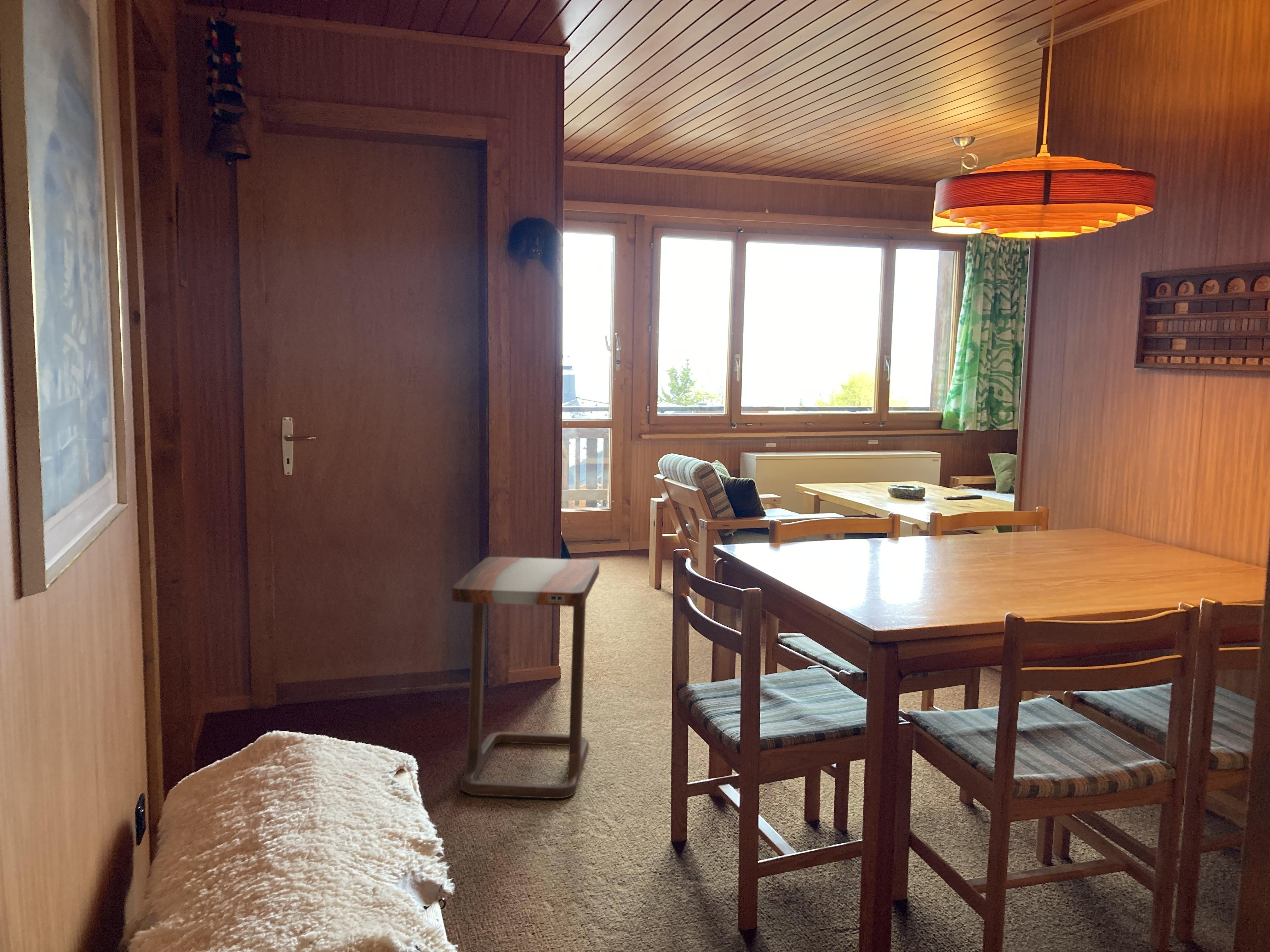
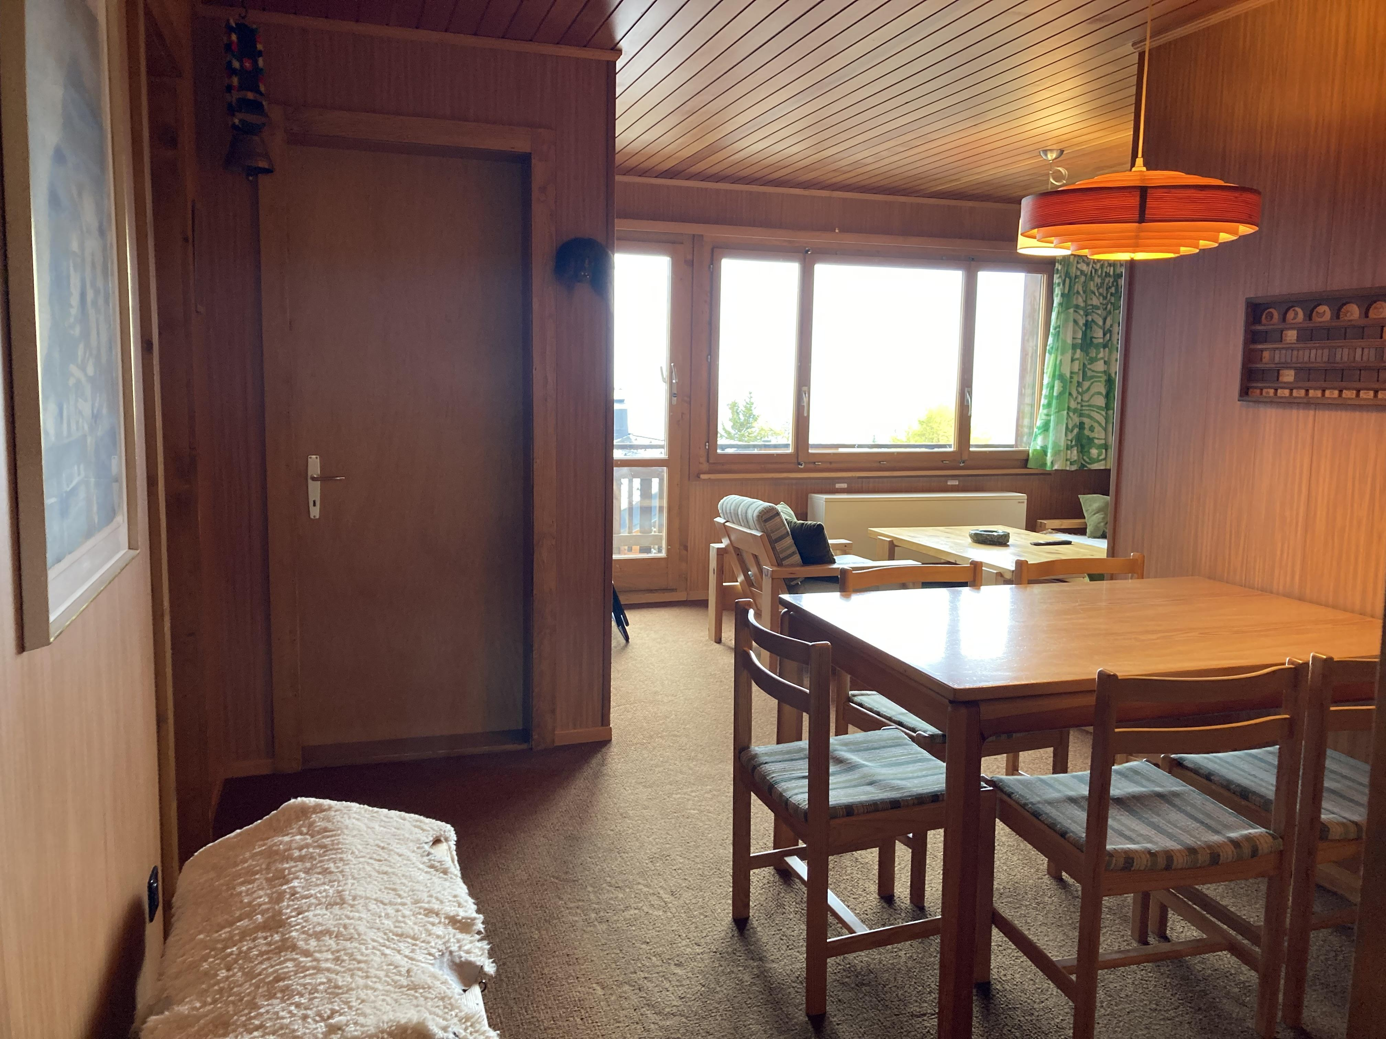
- side table [451,556,600,799]
